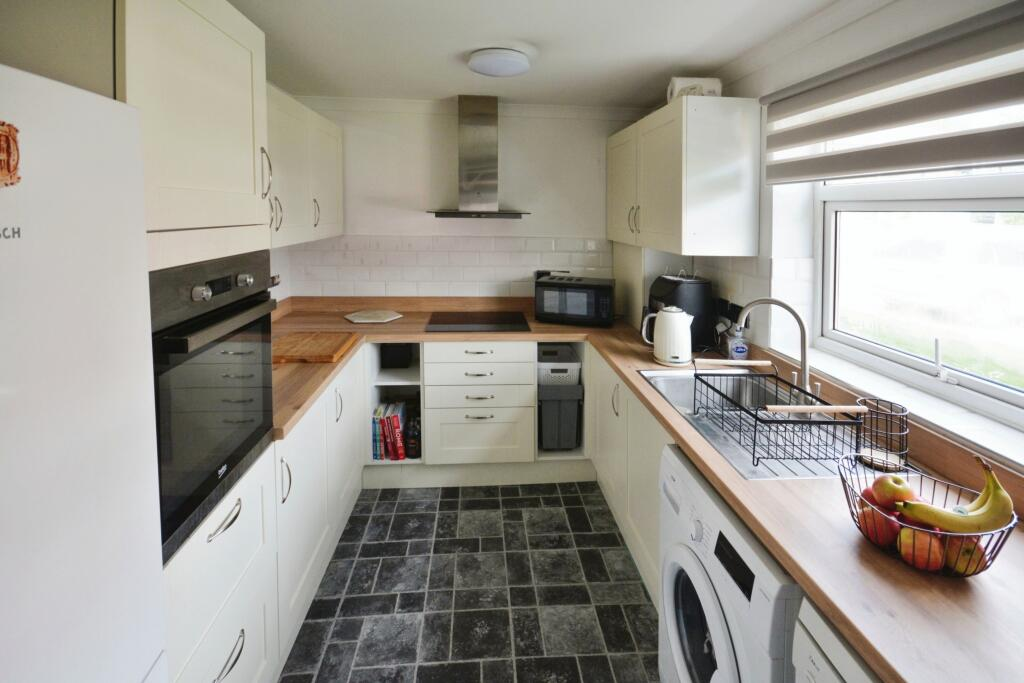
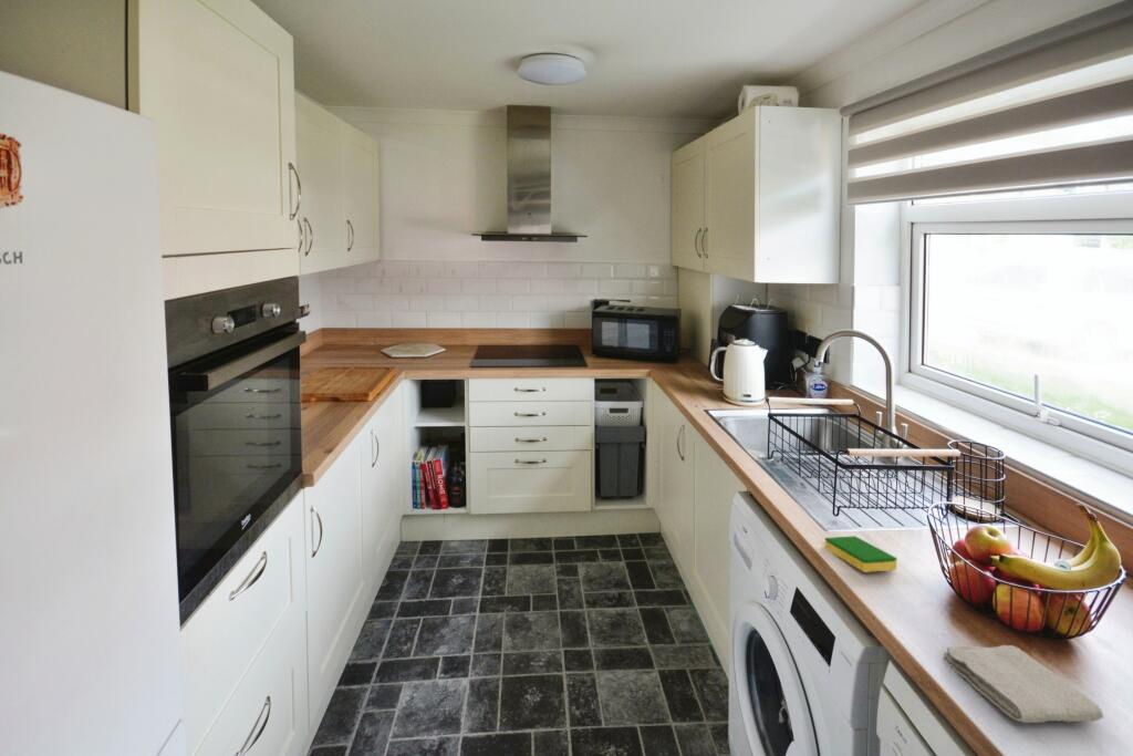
+ dish sponge [824,535,898,573]
+ washcloth [943,644,1104,724]
